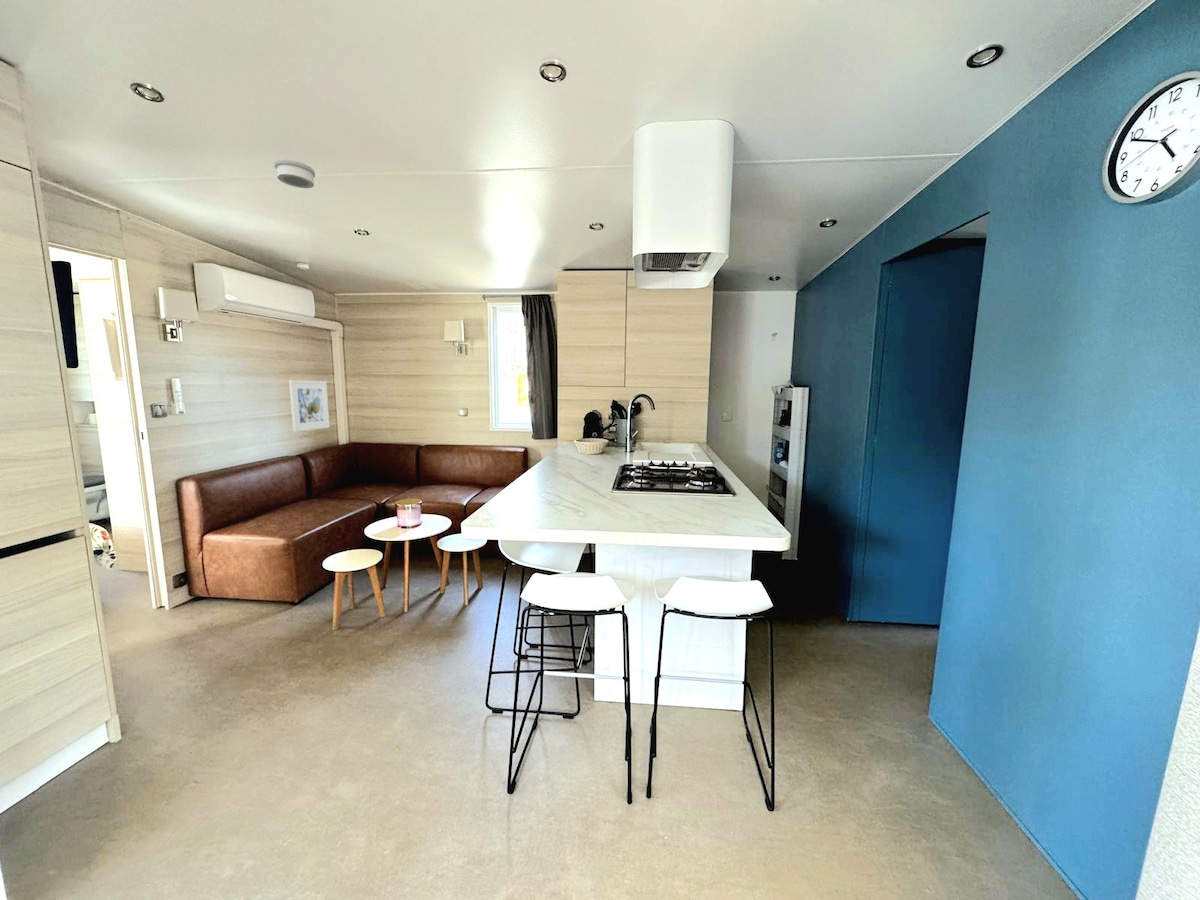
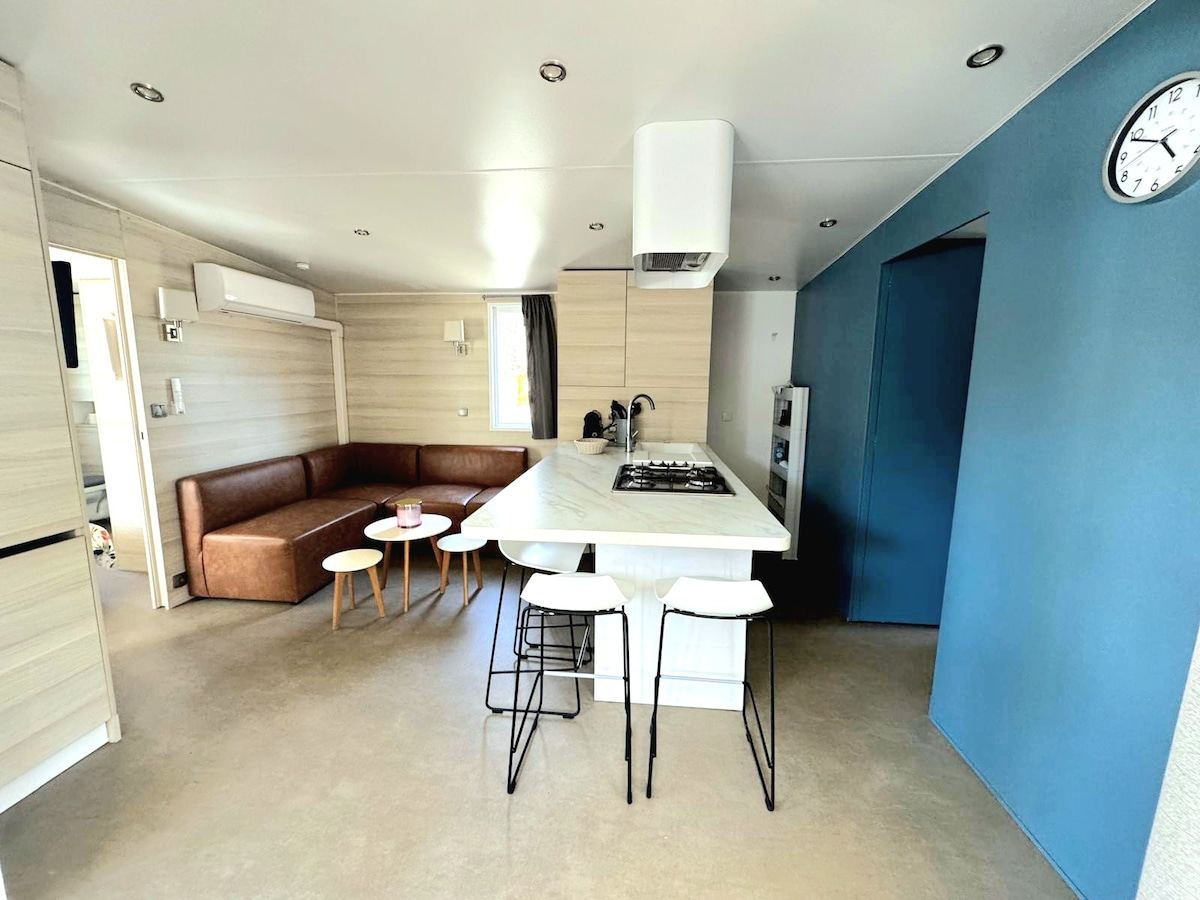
- smoke detector [273,157,316,189]
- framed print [288,379,331,433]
